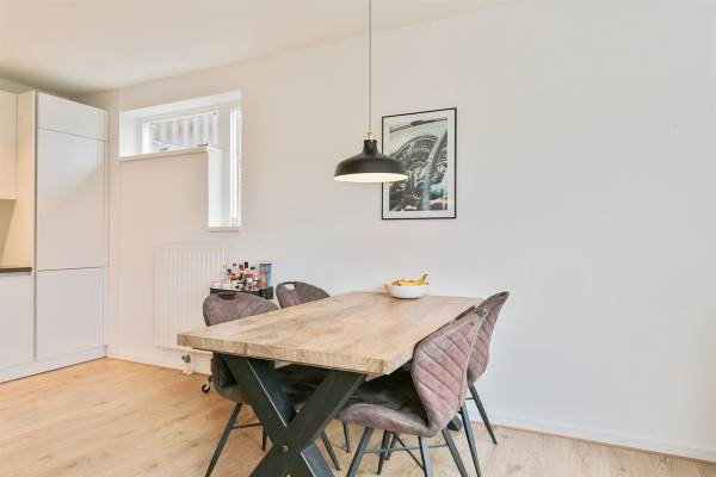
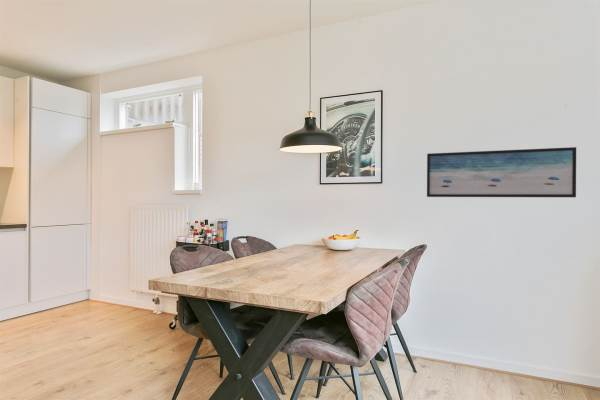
+ wall art [426,146,577,198]
